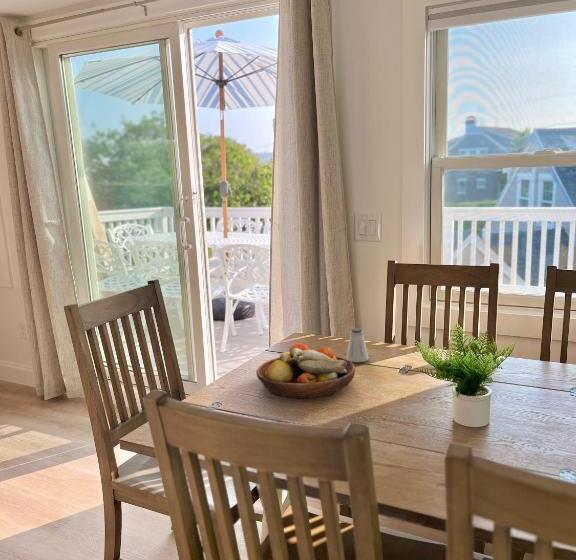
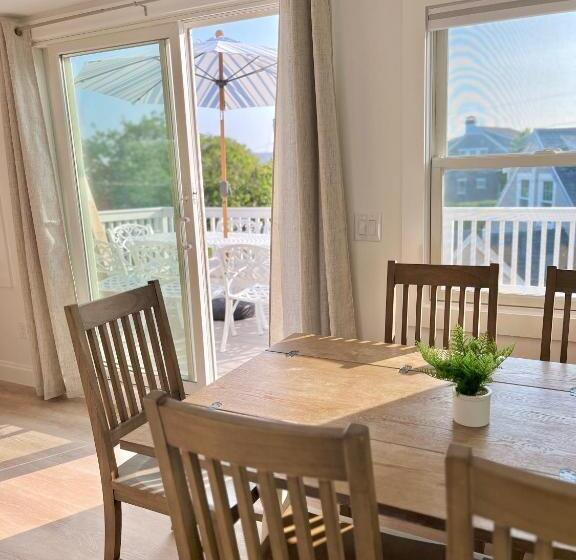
- fruit bowl [255,343,356,400]
- saltshaker [345,327,370,363]
